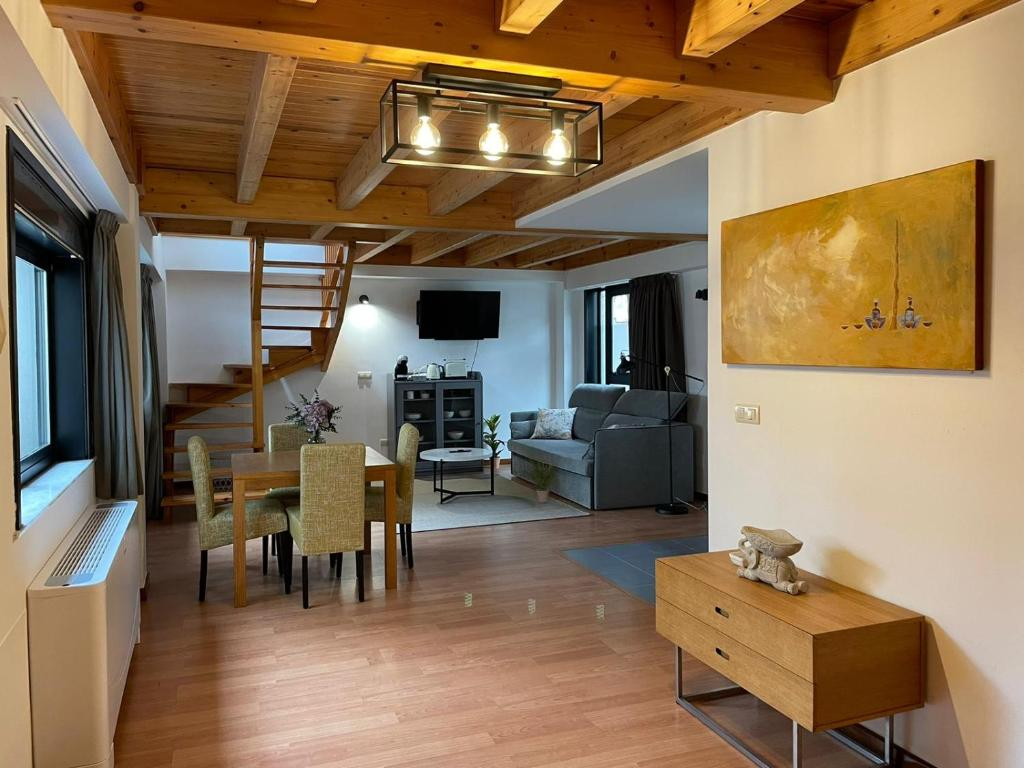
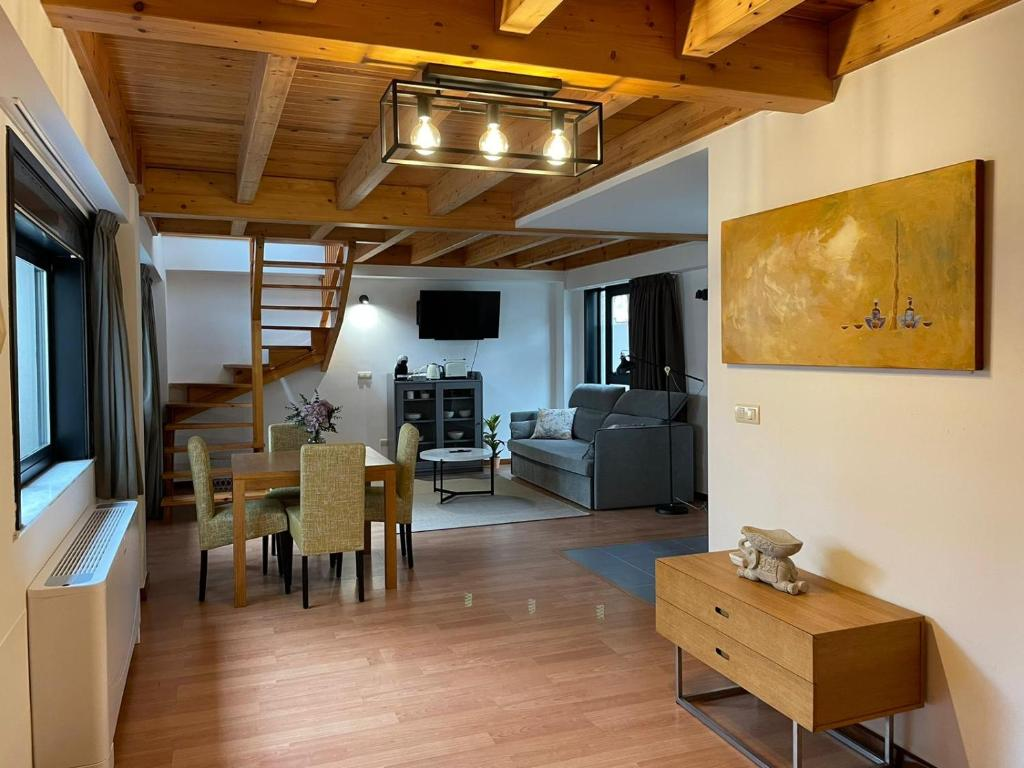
- potted plant [520,453,561,504]
